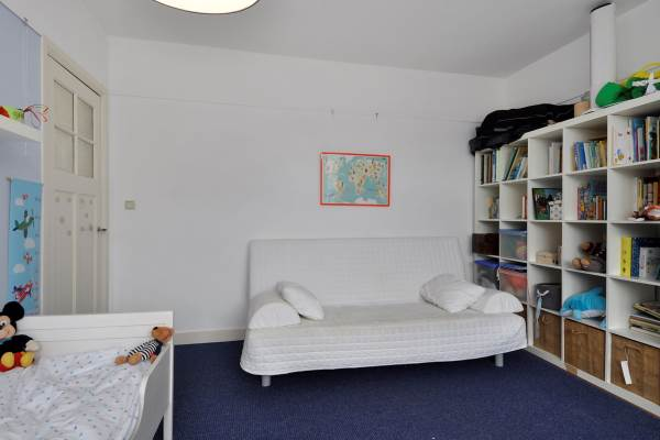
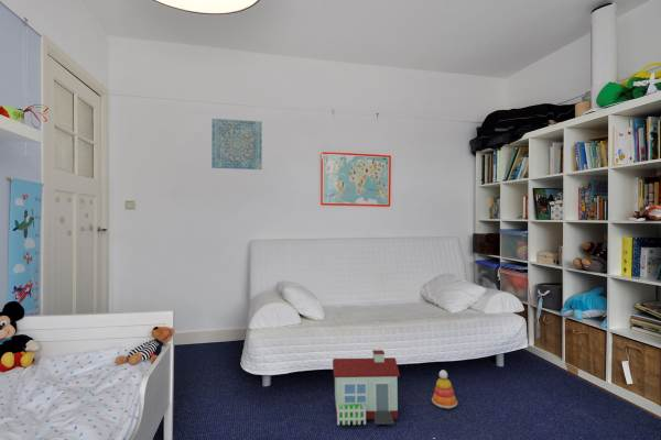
+ toy house [332,349,401,426]
+ stacking toy [431,369,458,409]
+ wall art [210,118,263,170]
